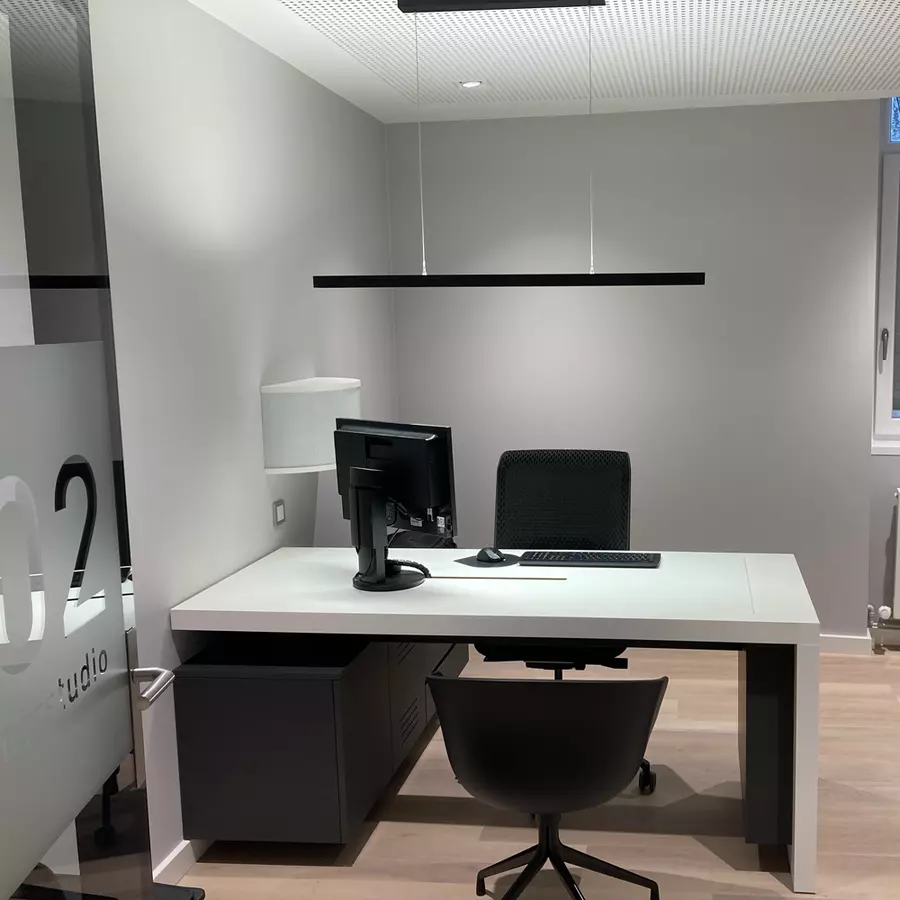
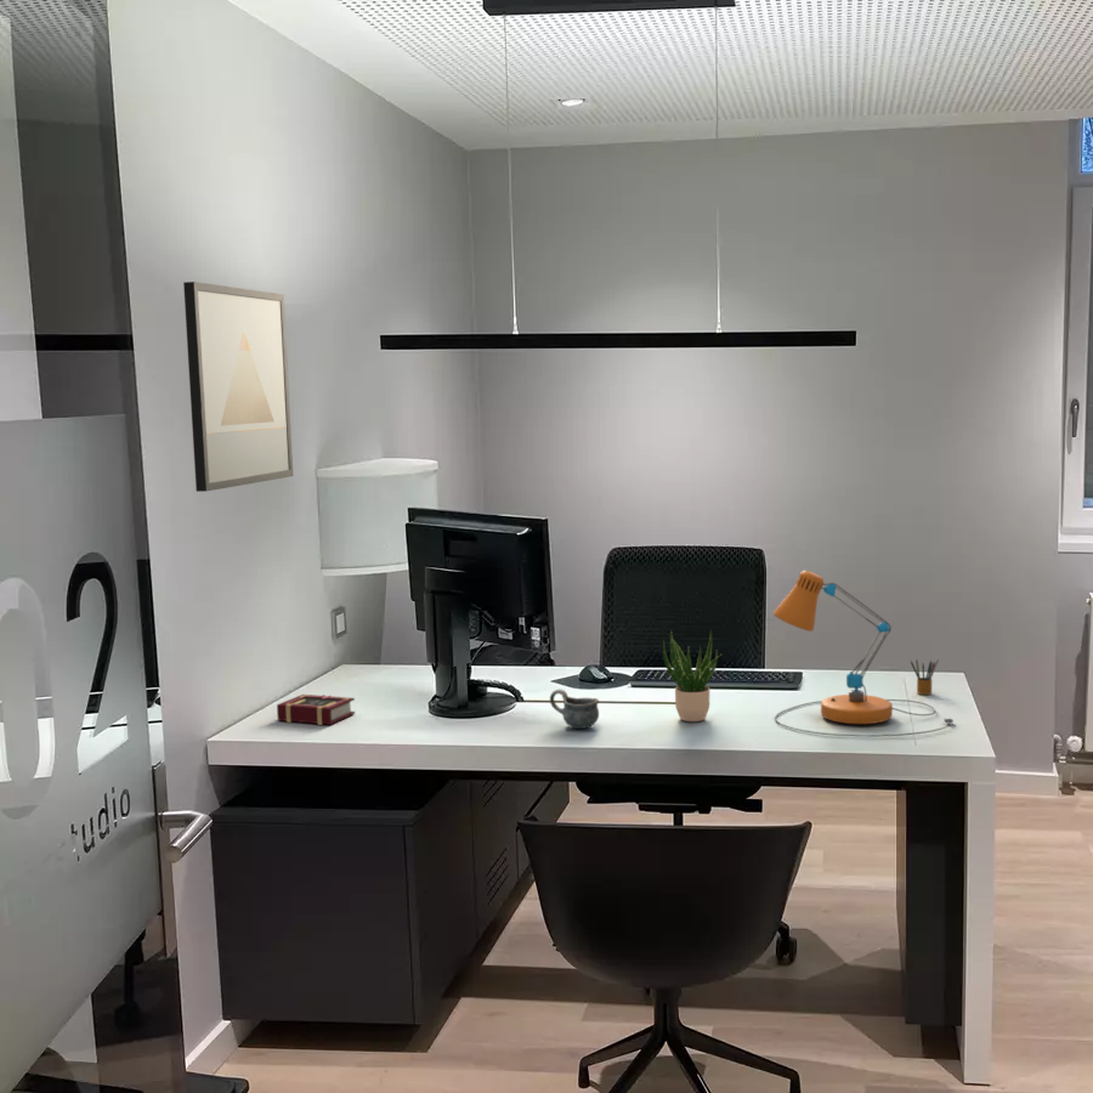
+ mug [549,687,600,730]
+ book [276,693,356,726]
+ pencil box [910,658,940,696]
+ potted plant [662,628,723,723]
+ wall art [182,281,294,493]
+ desk lamp [772,570,955,737]
